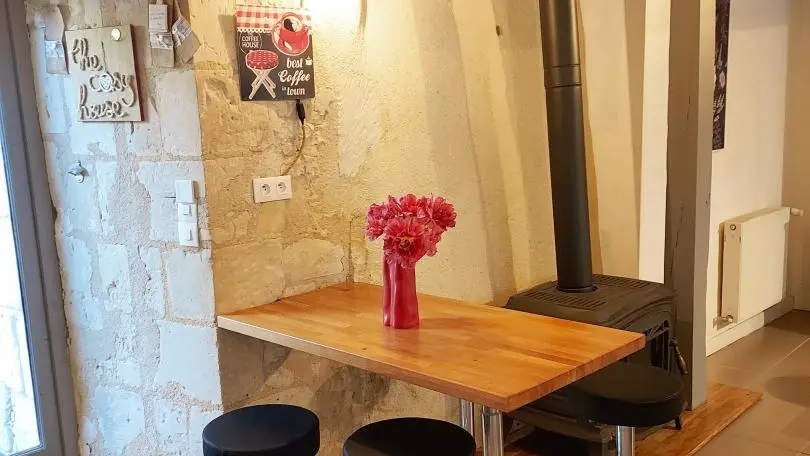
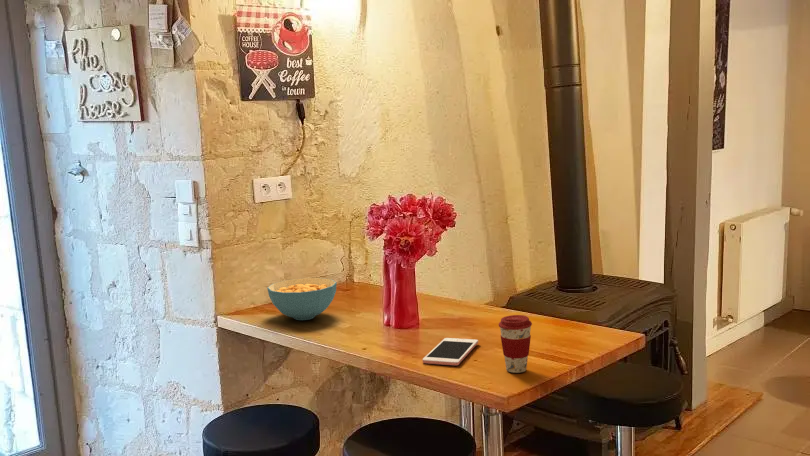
+ cell phone [422,337,479,366]
+ cereal bowl [266,277,338,321]
+ coffee cup [498,314,533,374]
